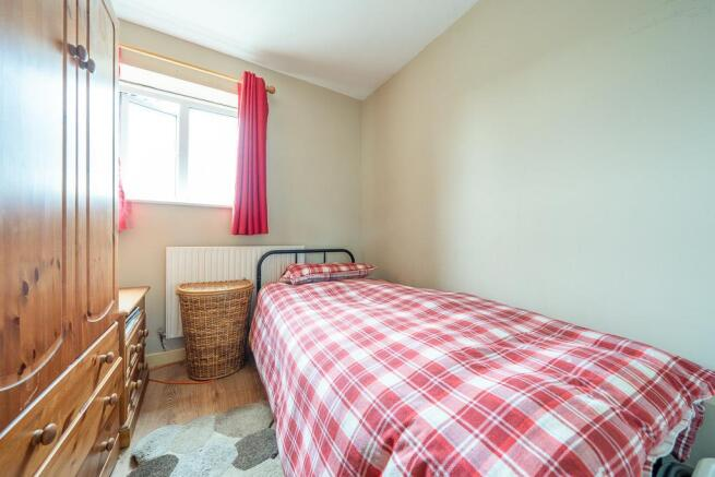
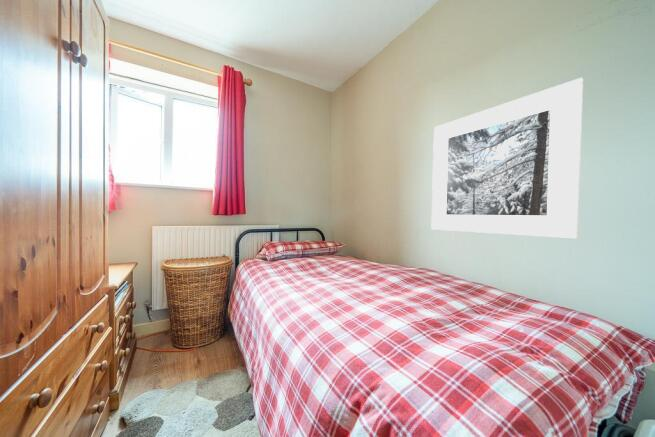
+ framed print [431,77,584,240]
